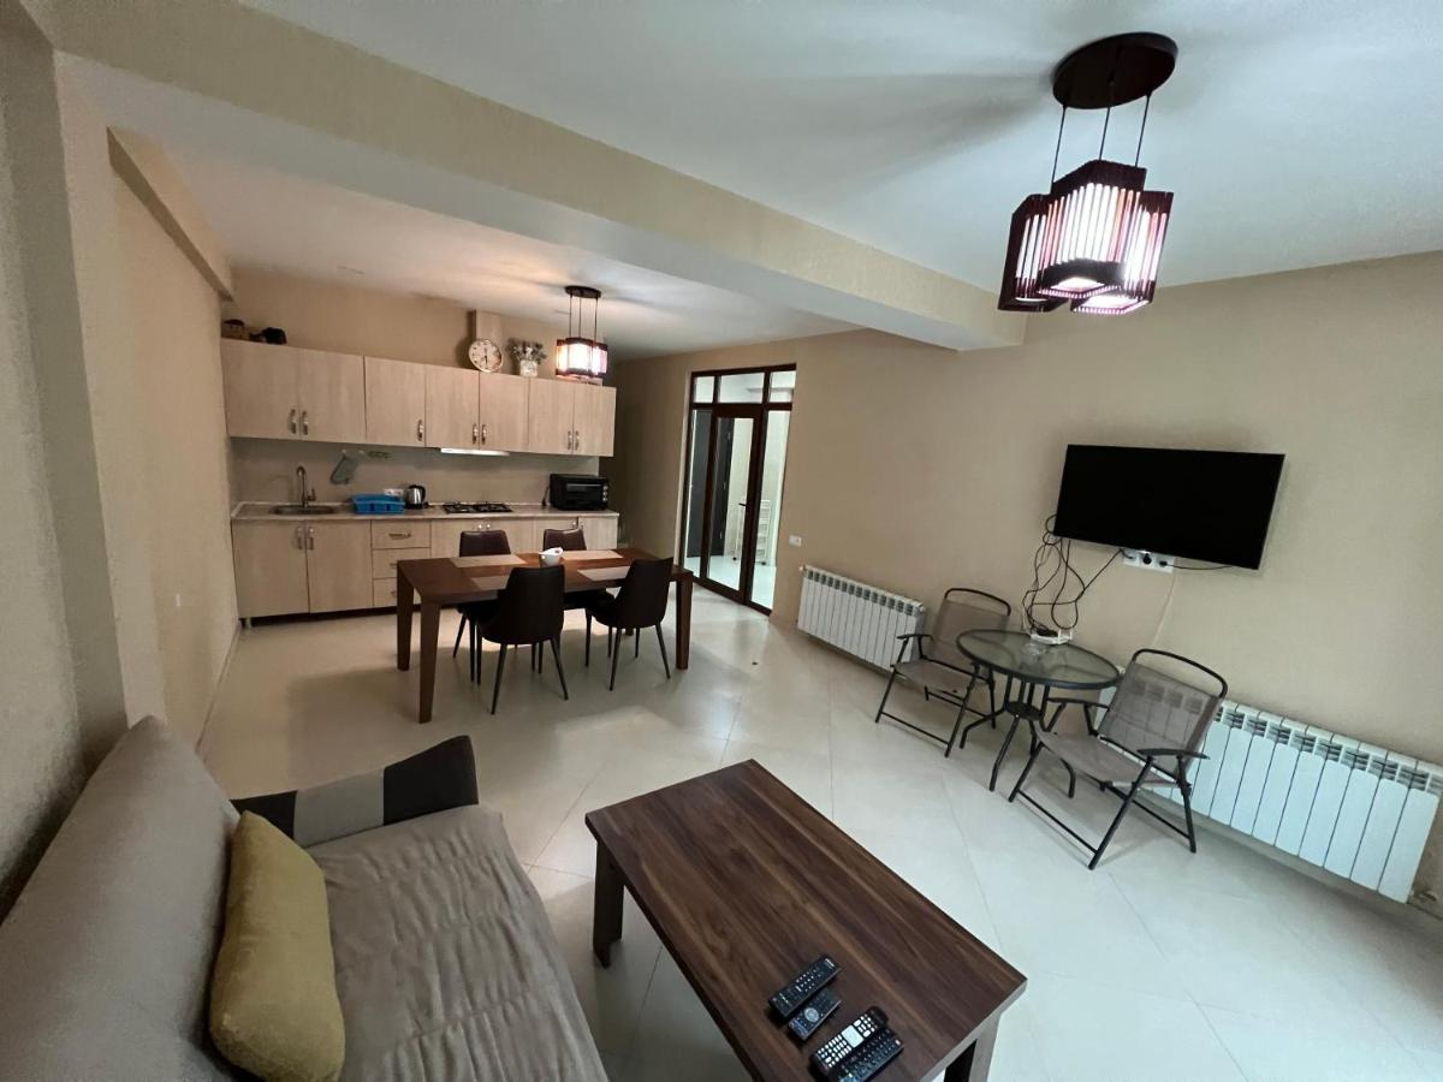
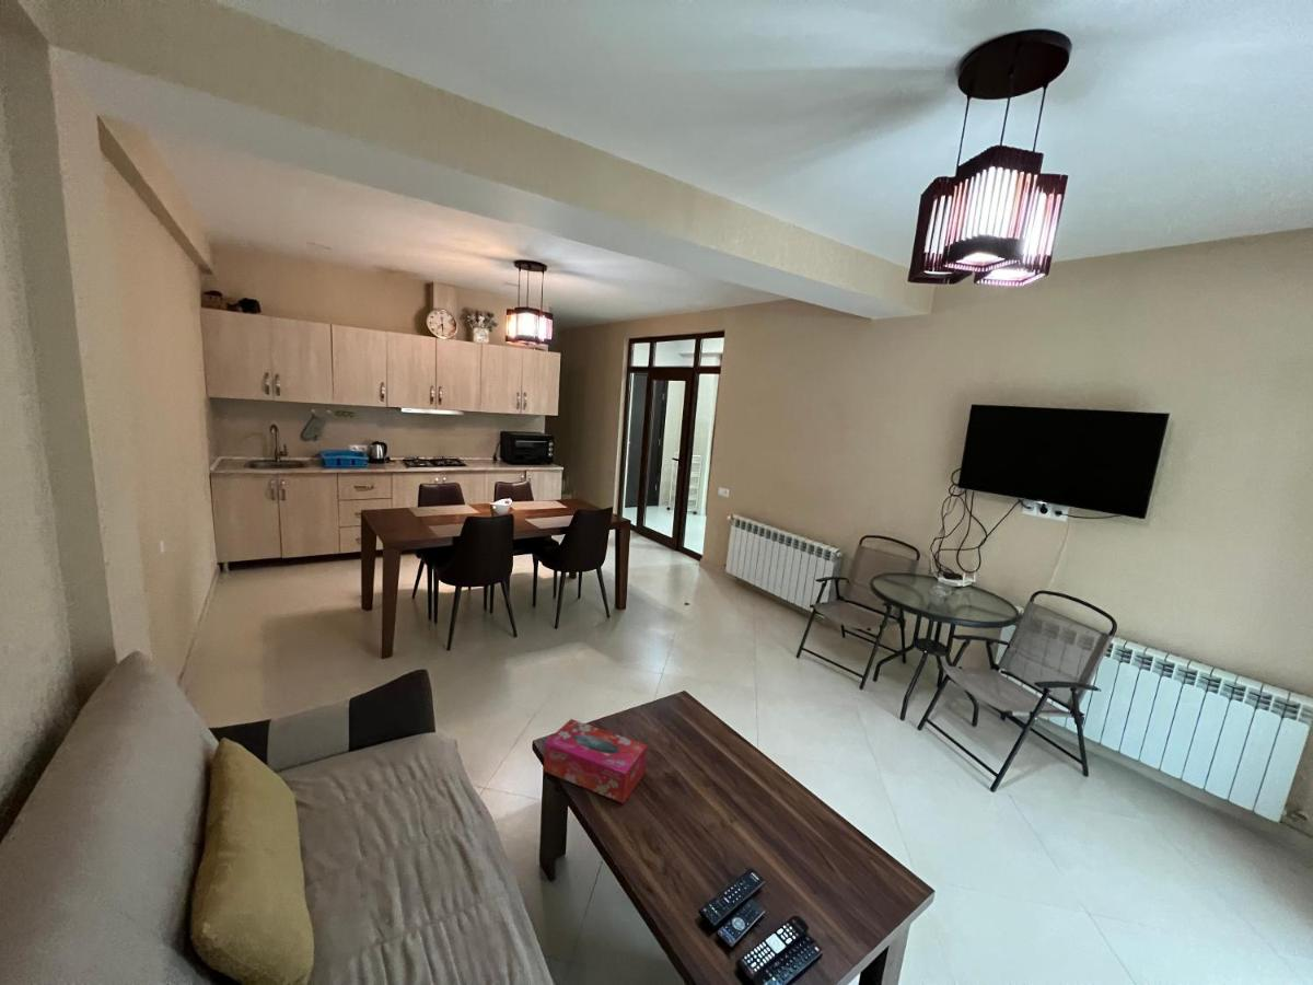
+ tissue box [543,718,648,804]
